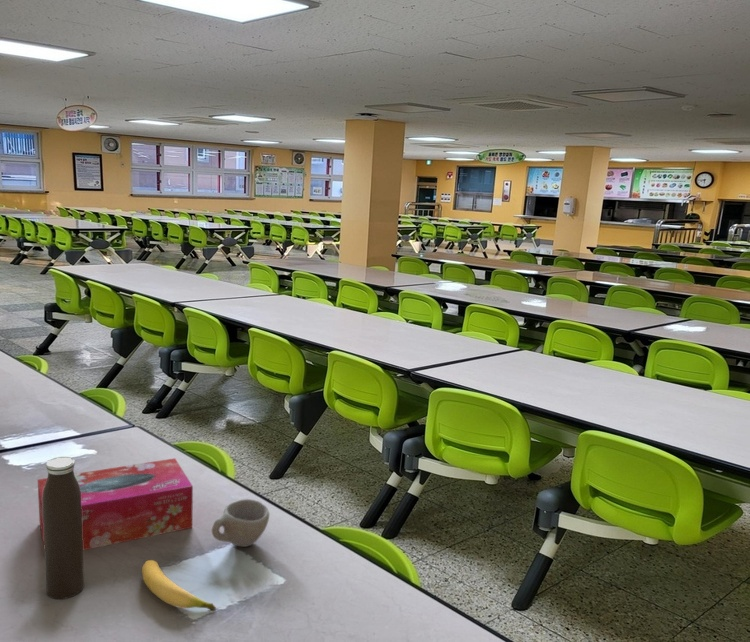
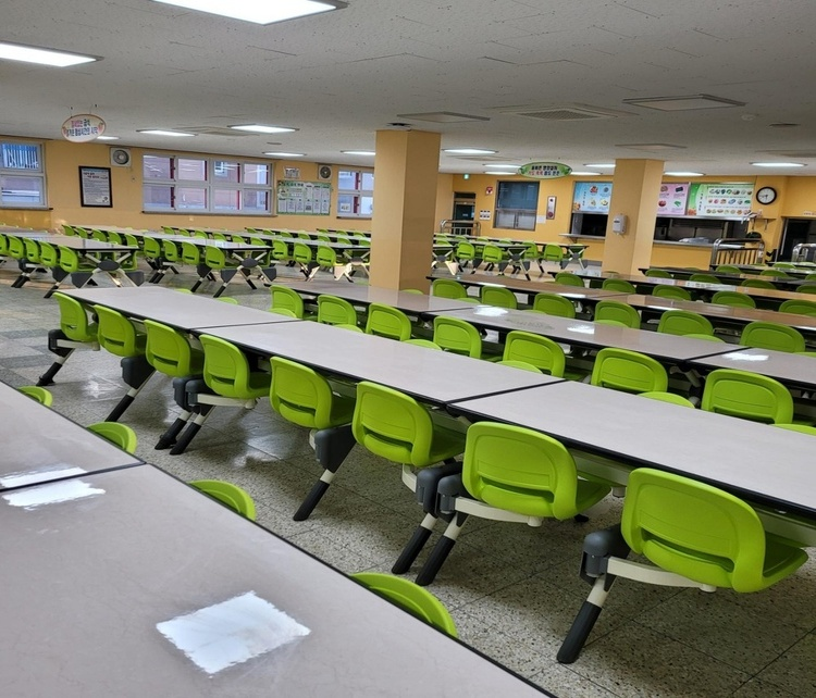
- tissue box [37,457,194,552]
- cup [211,498,270,548]
- banana [141,559,217,611]
- water bottle [42,456,85,600]
